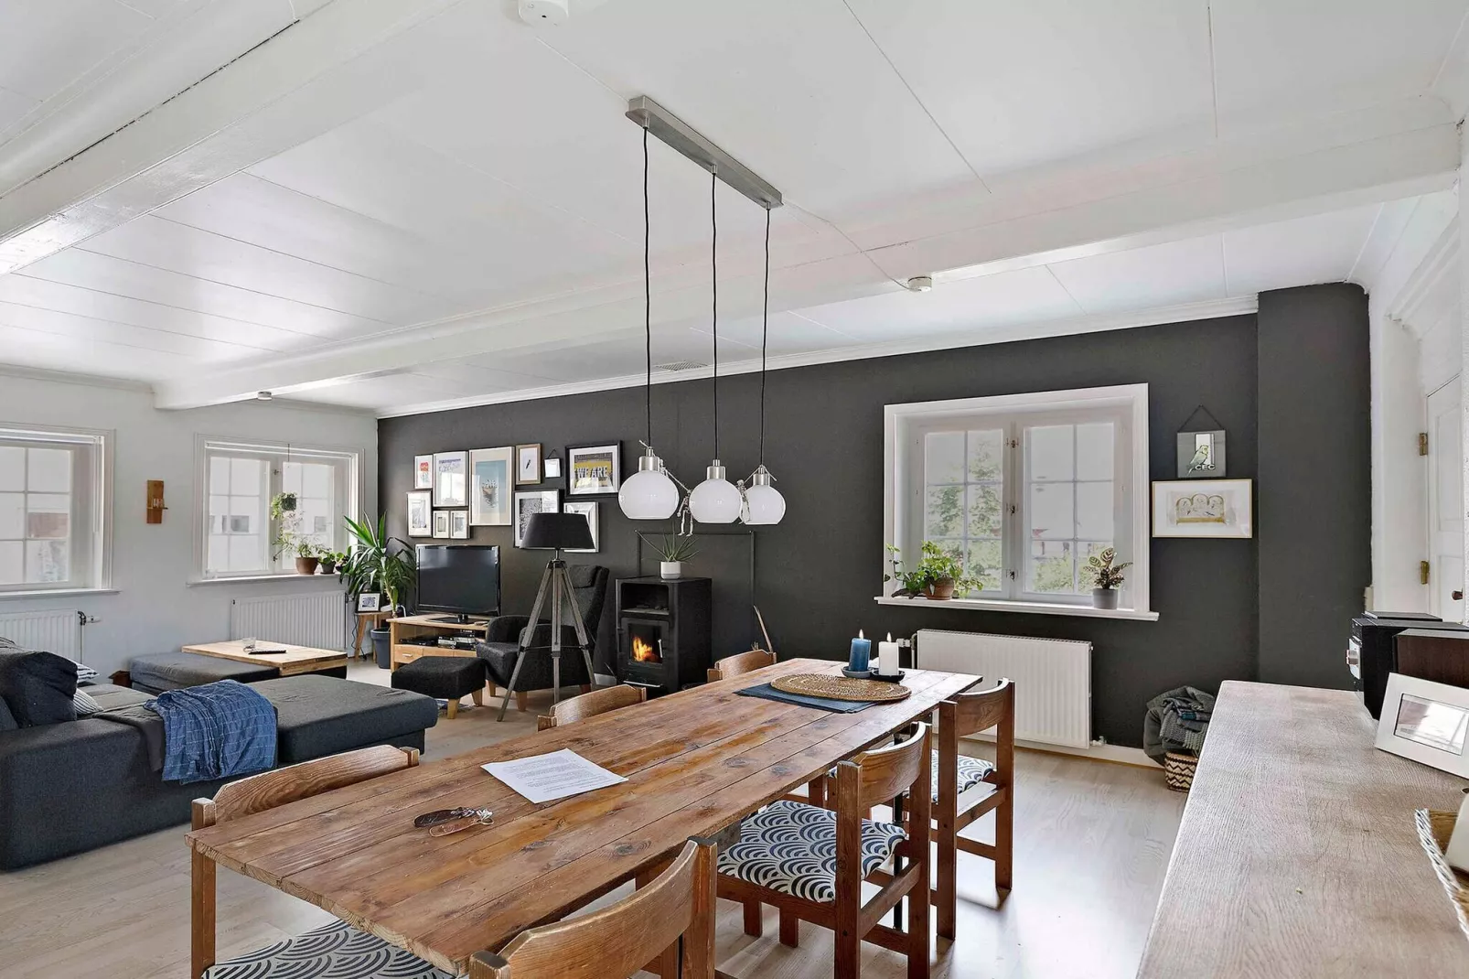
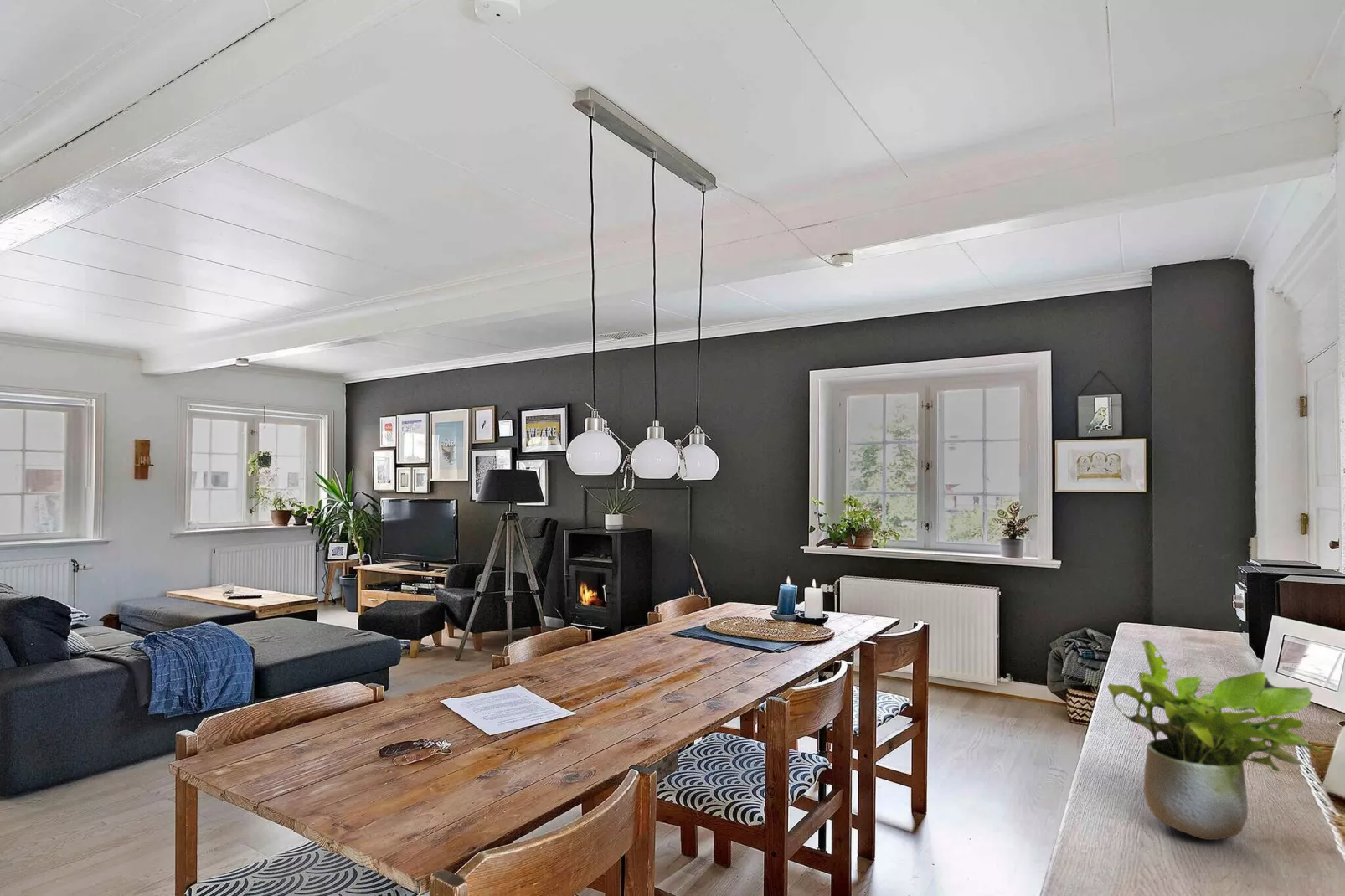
+ potted plant [1106,639,1323,841]
